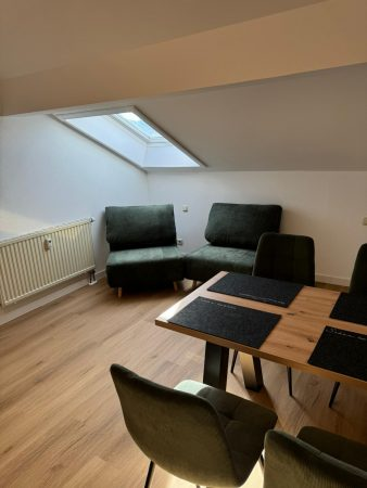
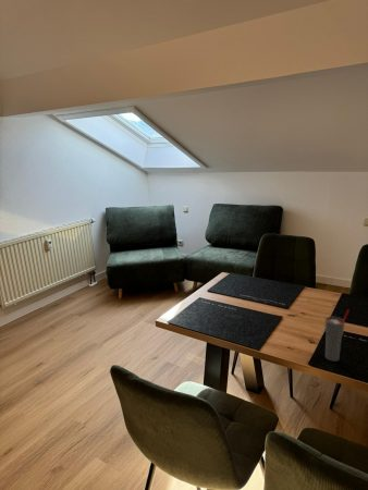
+ cup [324,308,349,363]
